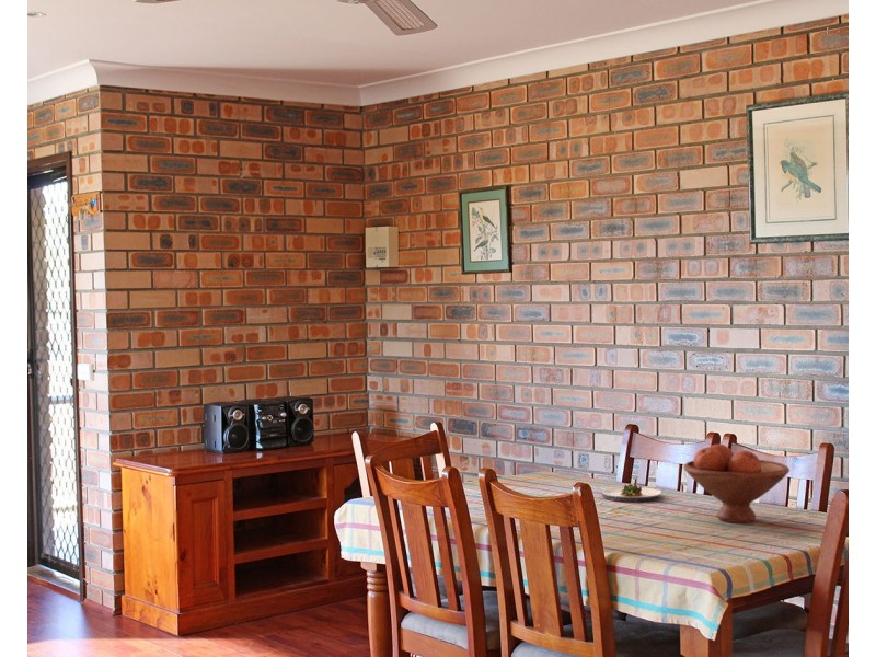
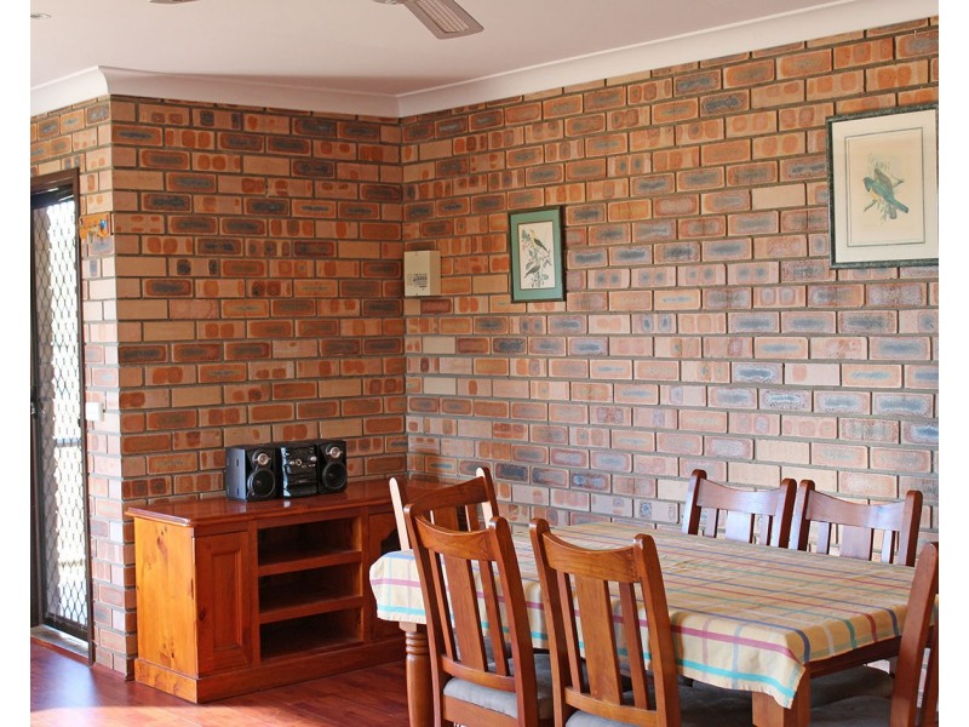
- fruit bowl [682,443,791,523]
- salad plate [601,482,662,503]
